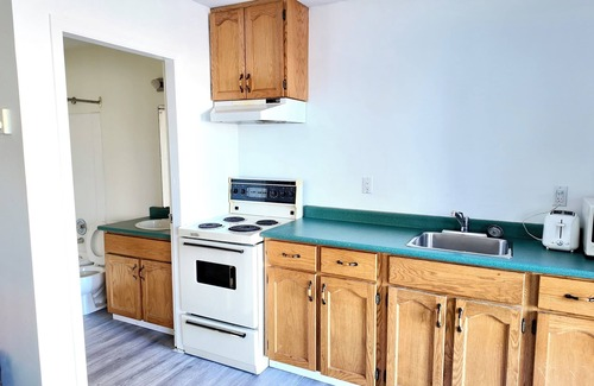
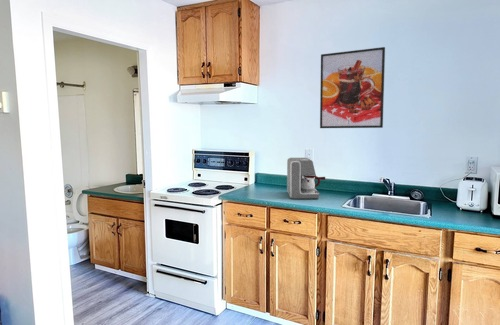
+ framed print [319,46,386,129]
+ coffee maker [286,157,326,200]
